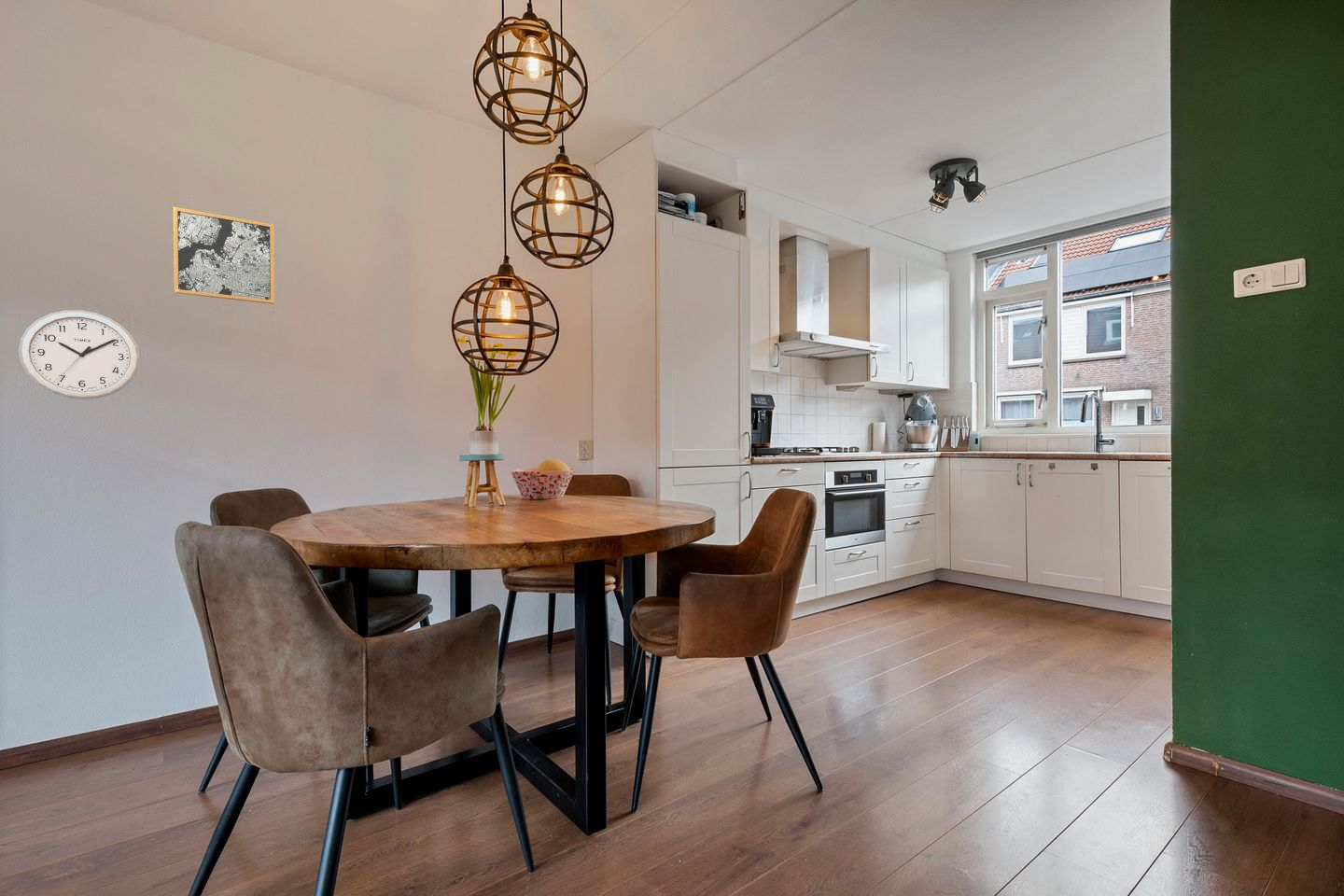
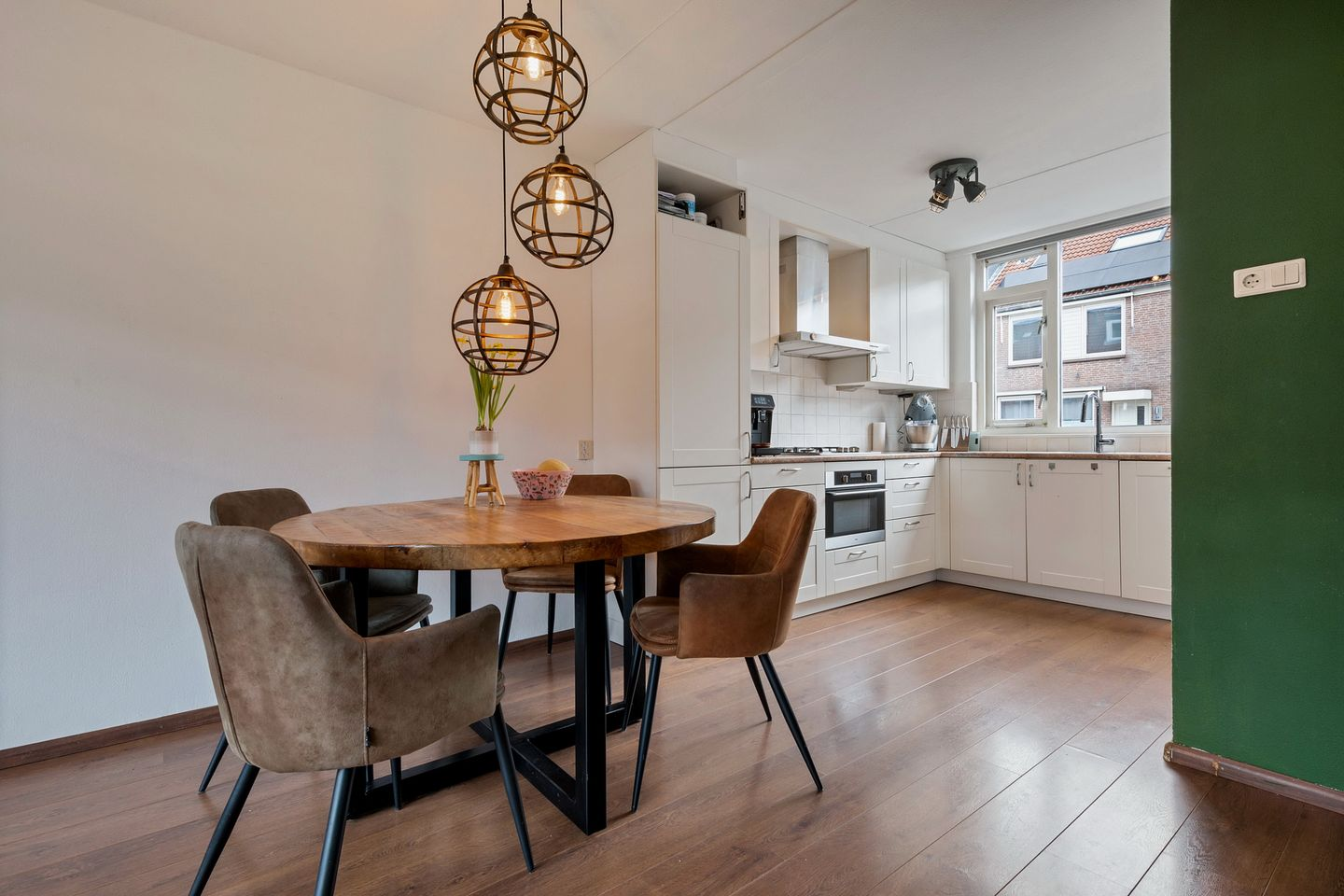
- wall art [173,206,275,305]
- wall clock [18,309,141,400]
